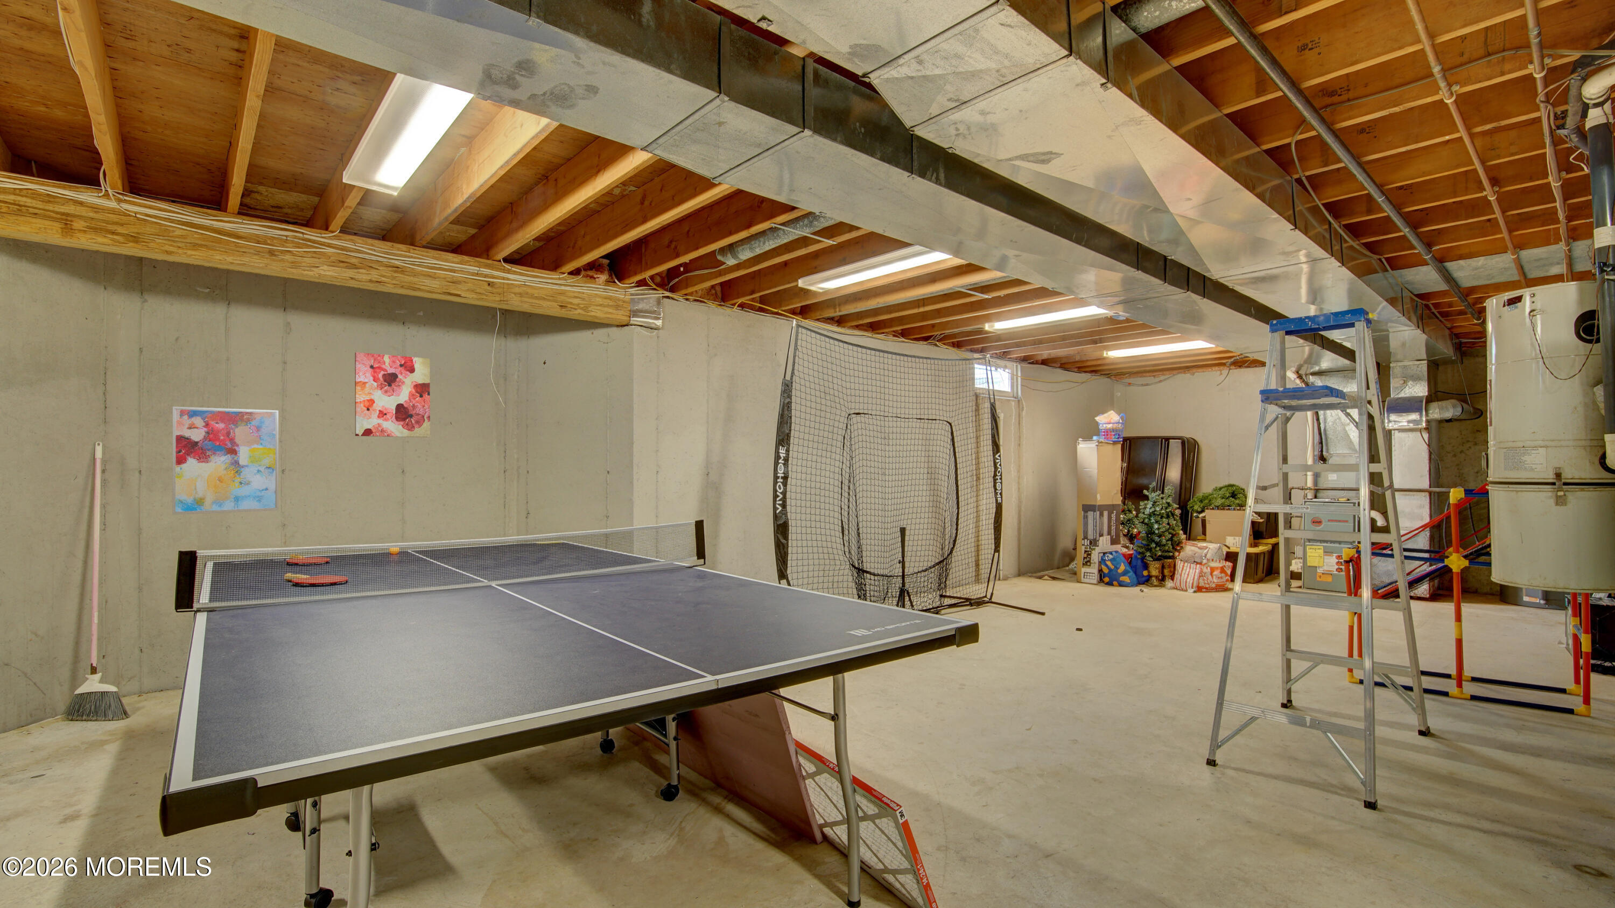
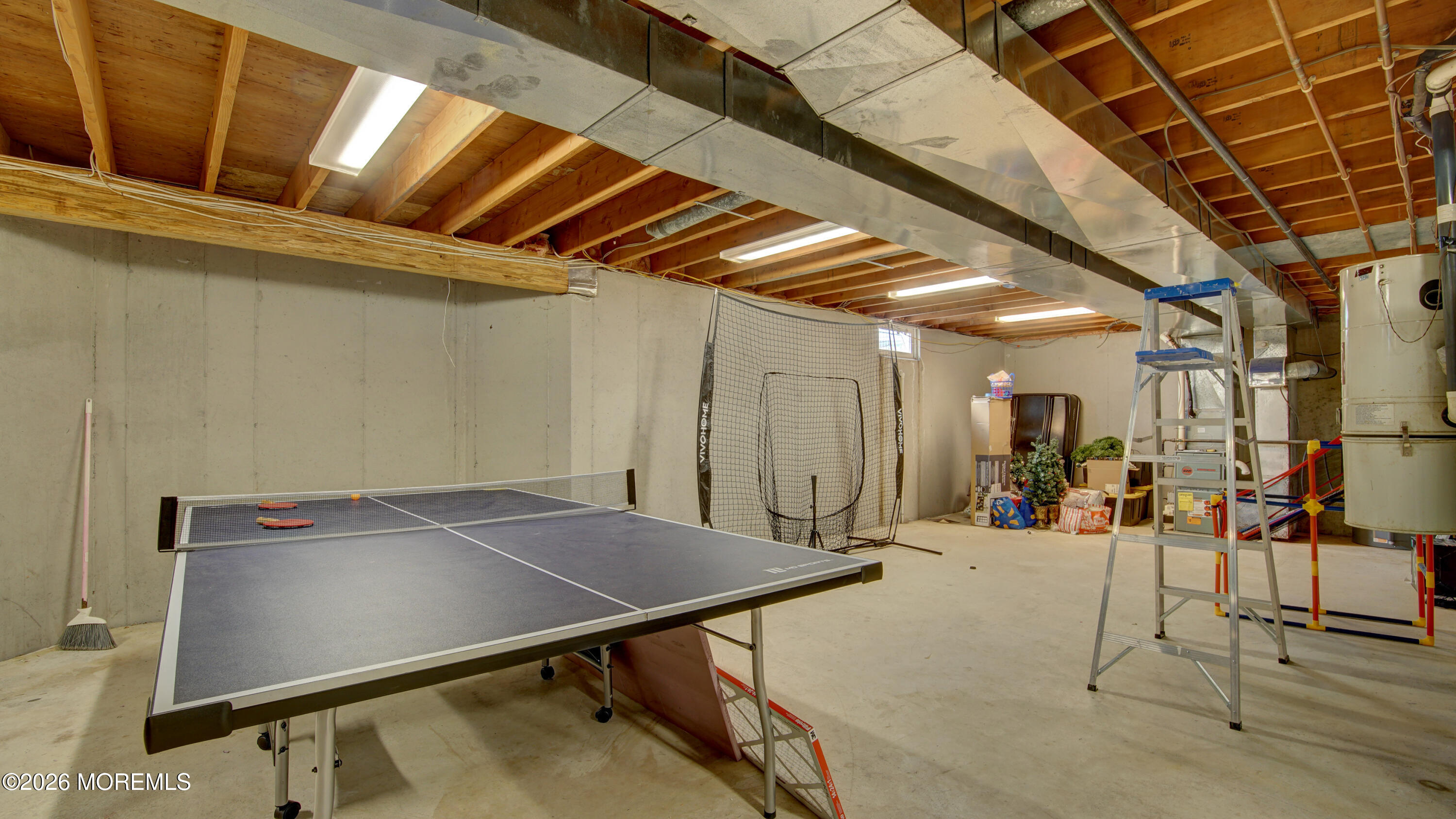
- wall art [354,351,430,438]
- wall art [172,406,278,516]
